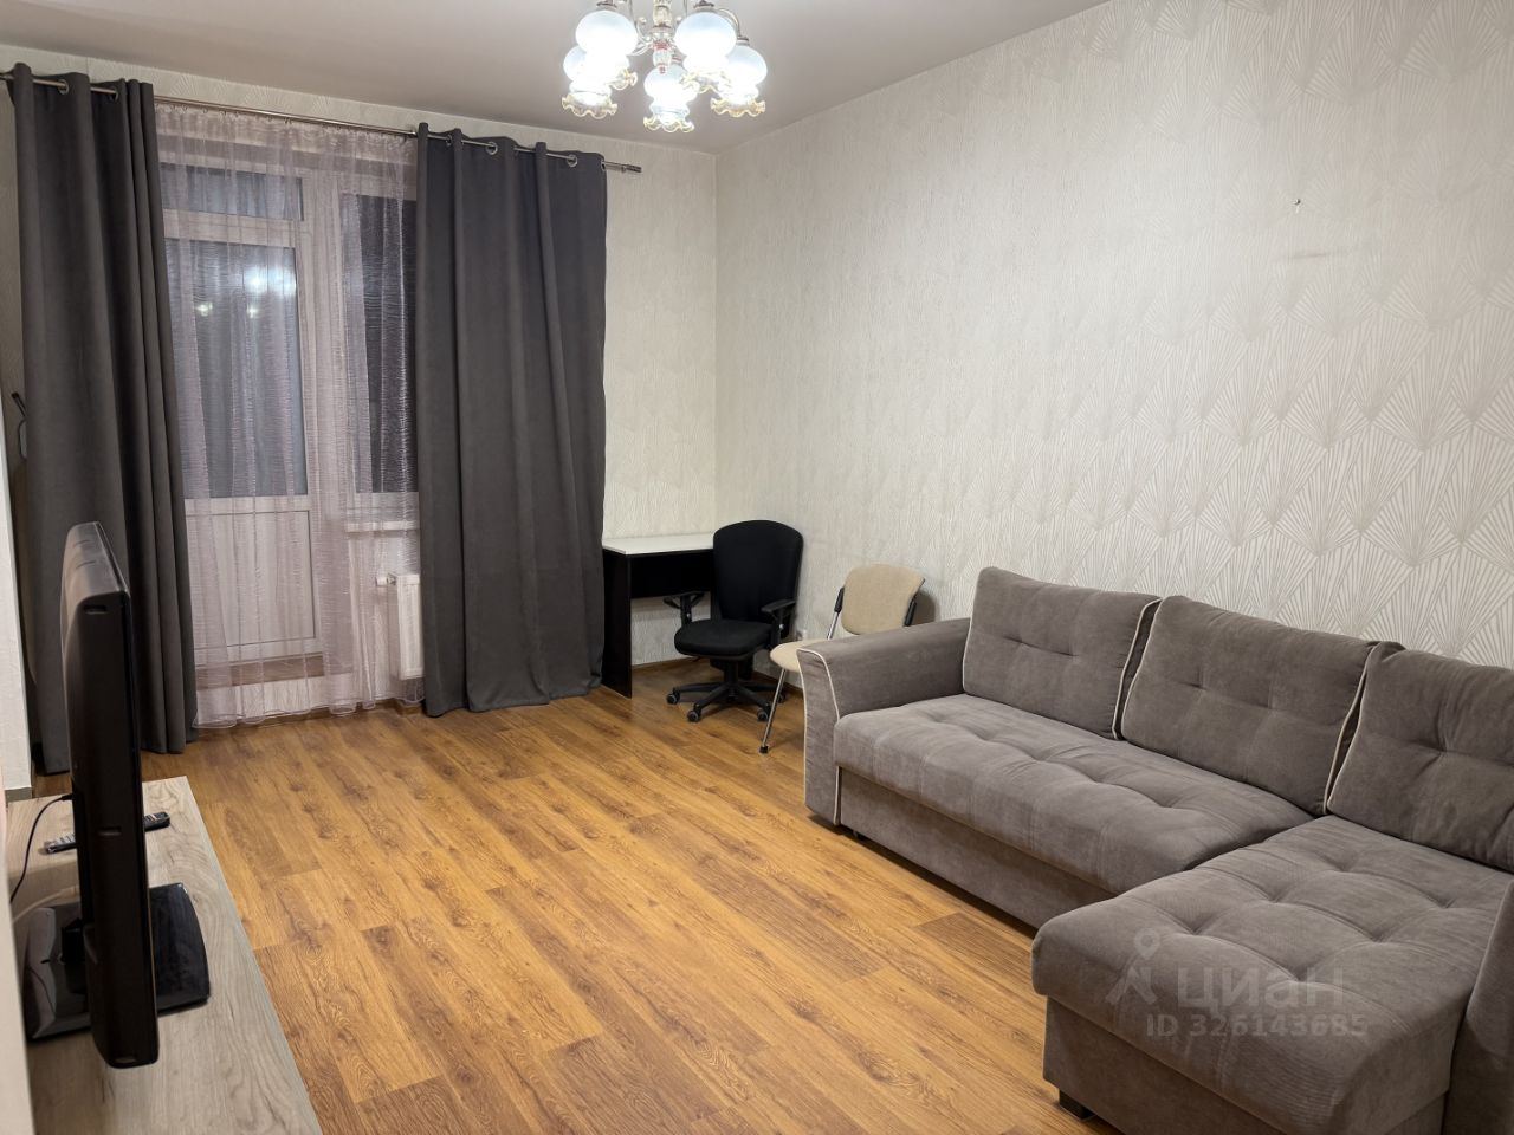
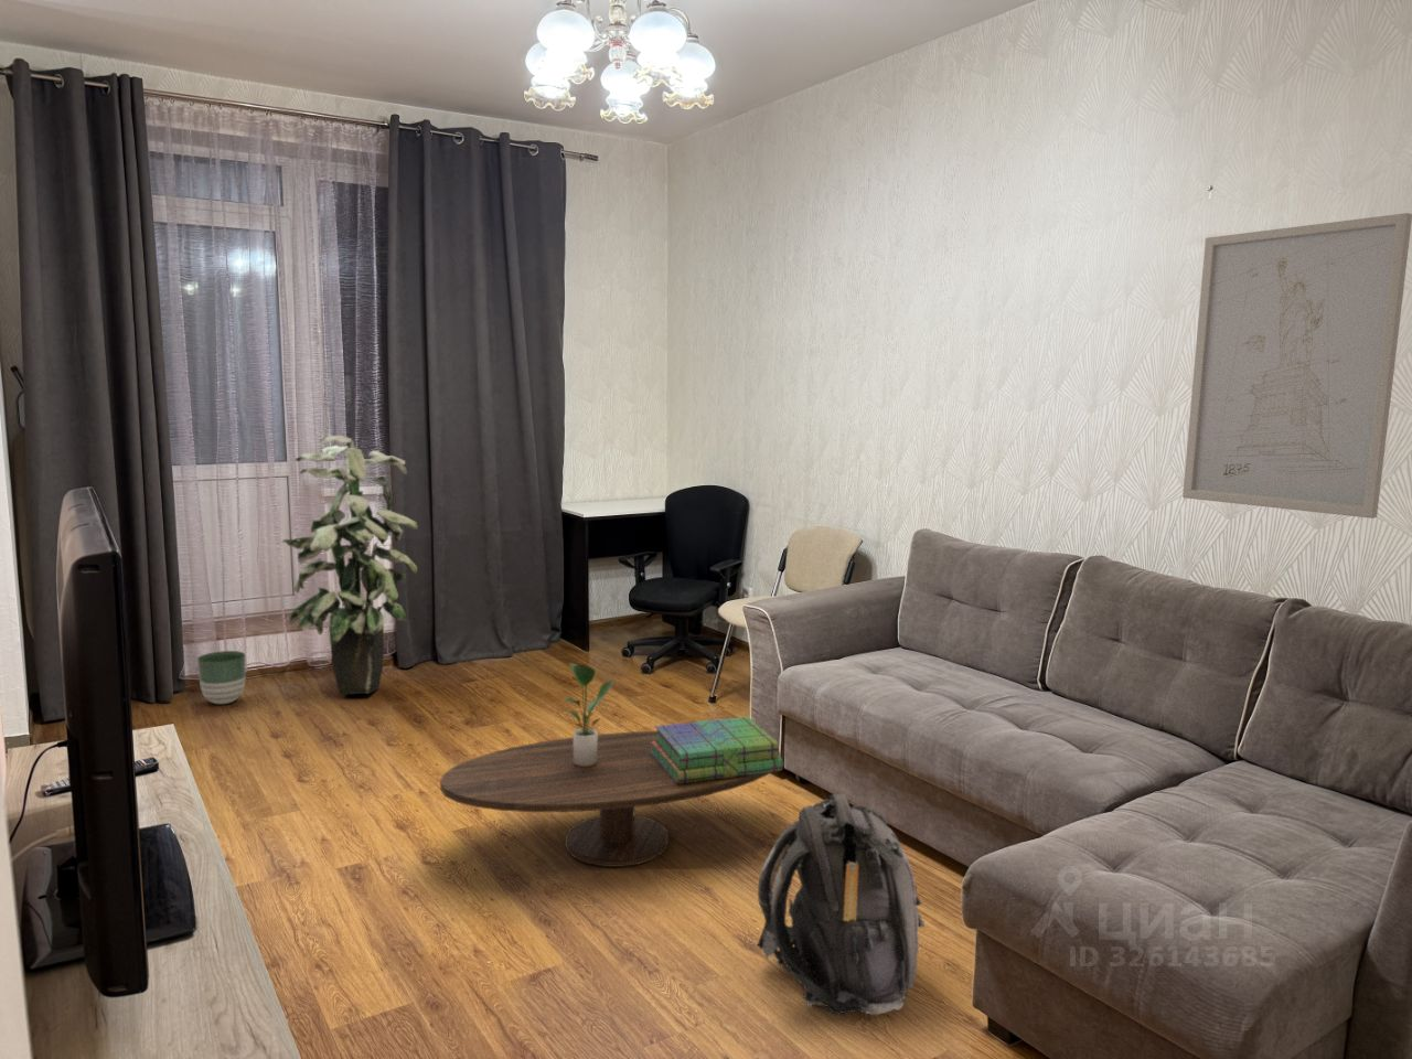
+ potted plant [560,662,616,766]
+ planter [197,650,247,705]
+ coffee table [439,730,780,868]
+ indoor plant [281,435,419,695]
+ backpack [756,793,925,1016]
+ stack of books [650,716,783,784]
+ wall art [1182,211,1412,519]
